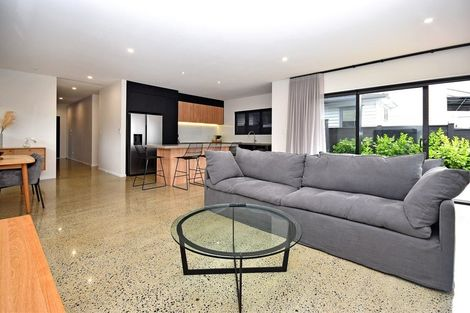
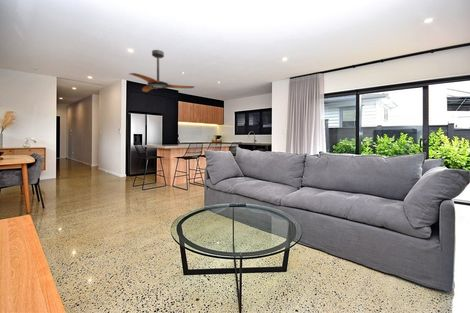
+ ceiling fan [128,49,195,93]
